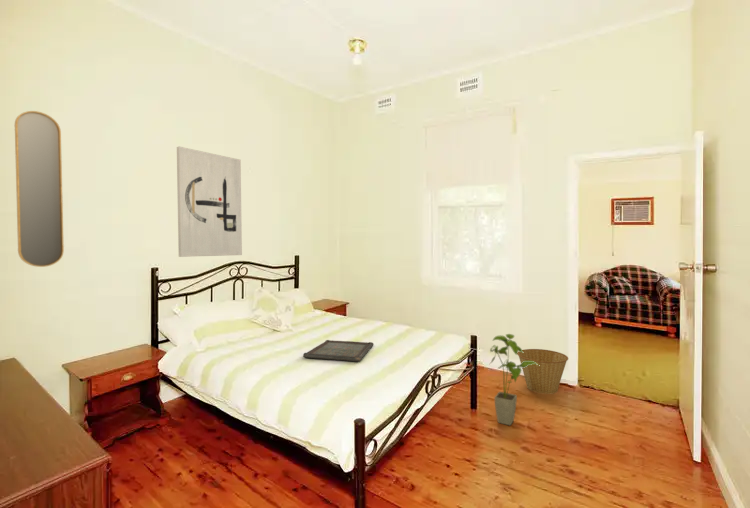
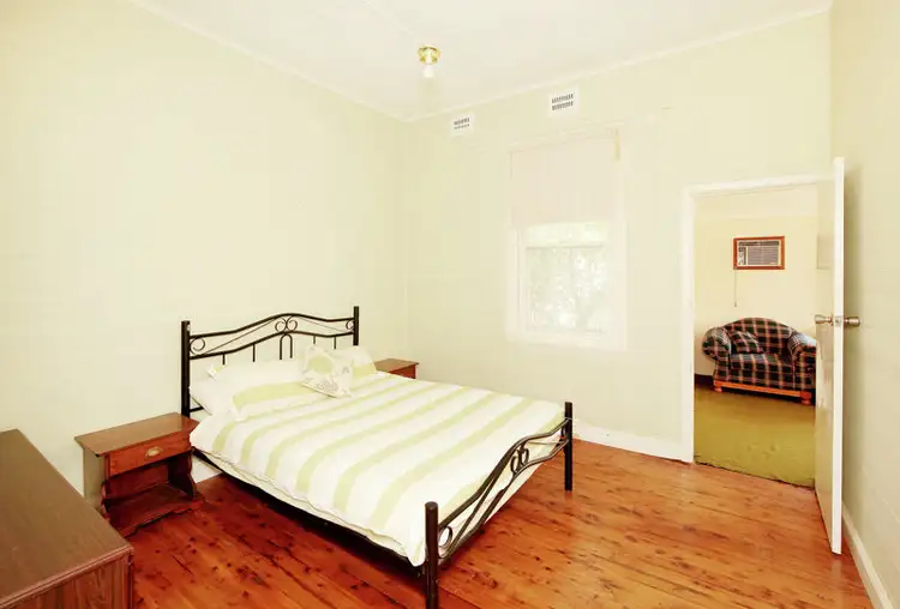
- wall art [176,146,243,258]
- serving tray [302,339,375,363]
- house plant [489,333,540,426]
- basket [517,348,569,395]
- home mirror [14,110,65,268]
